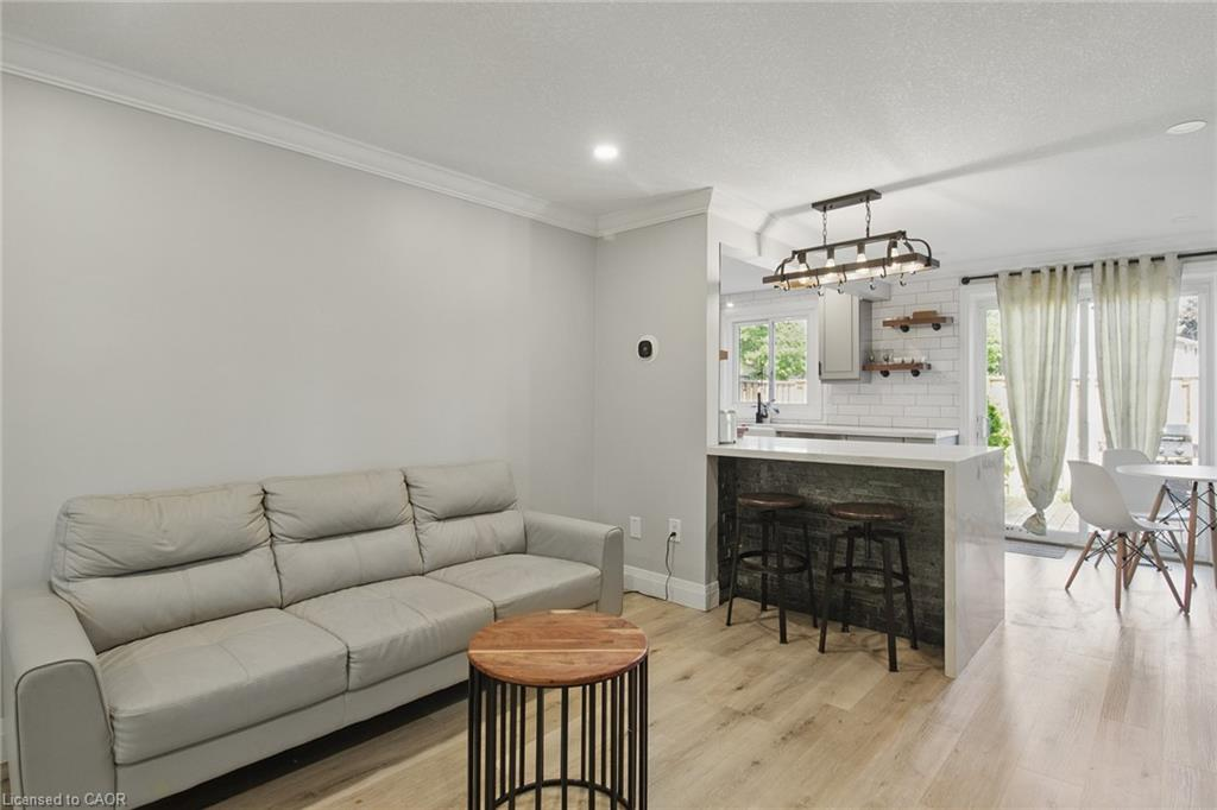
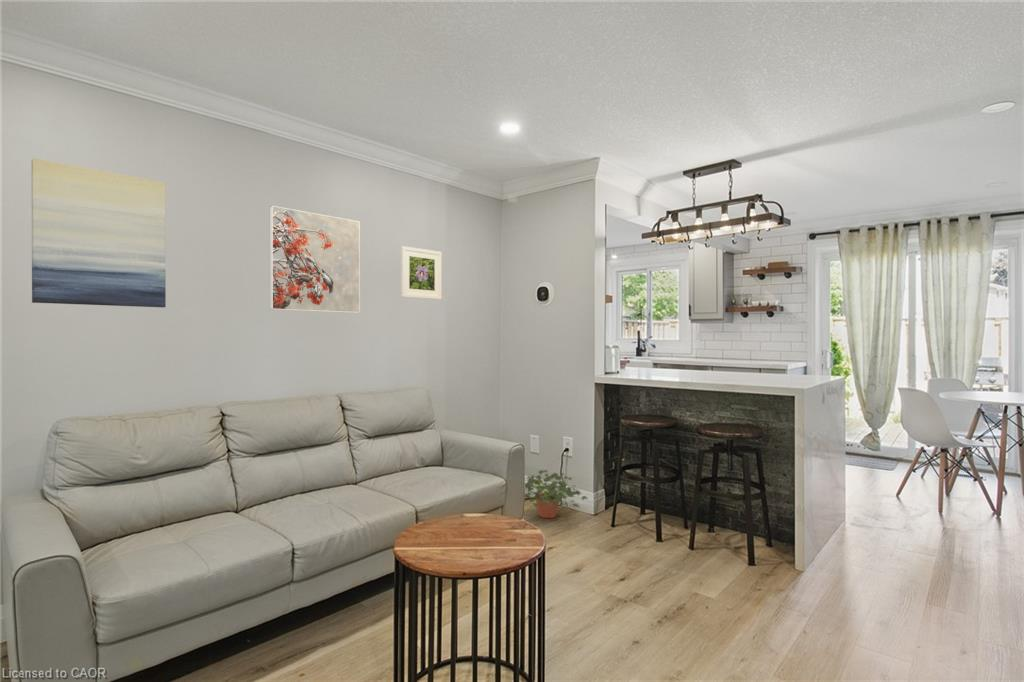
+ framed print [400,245,443,301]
+ potted plant [524,469,589,519]
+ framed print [269,205,361,314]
+ wall art [30,157,167,308]
